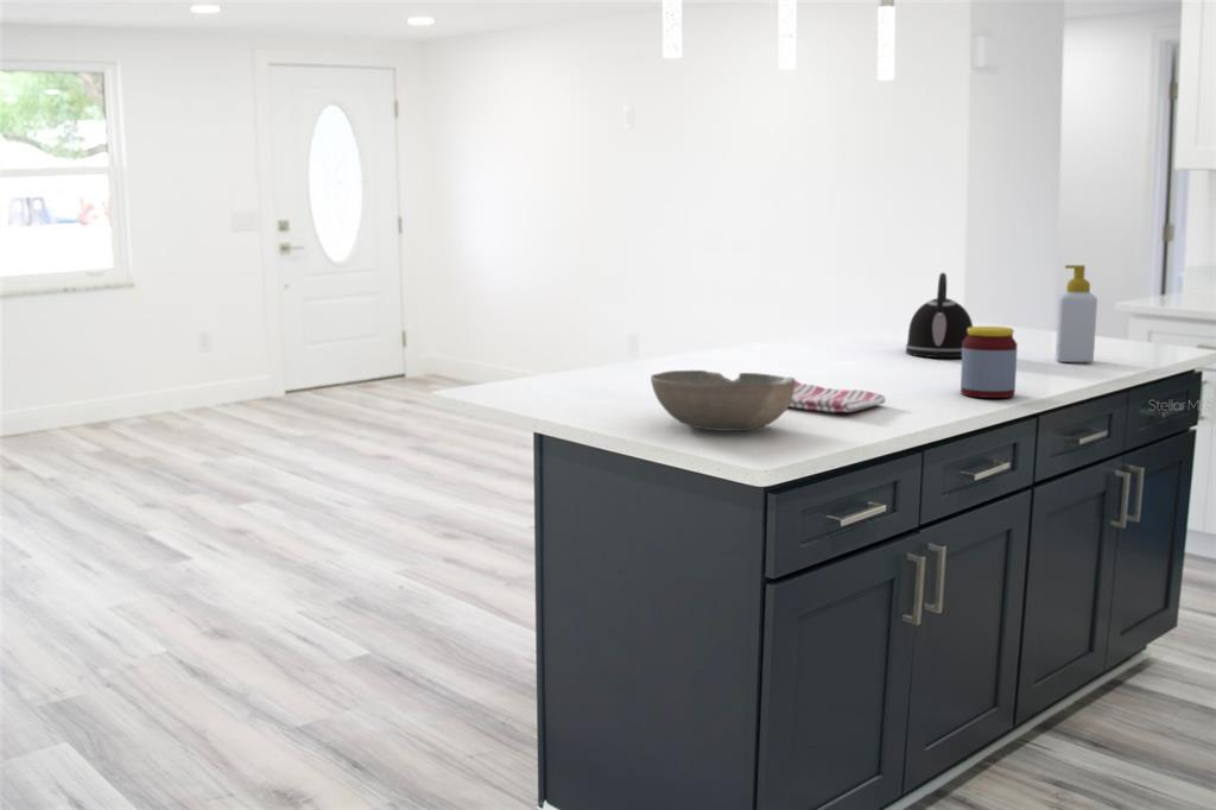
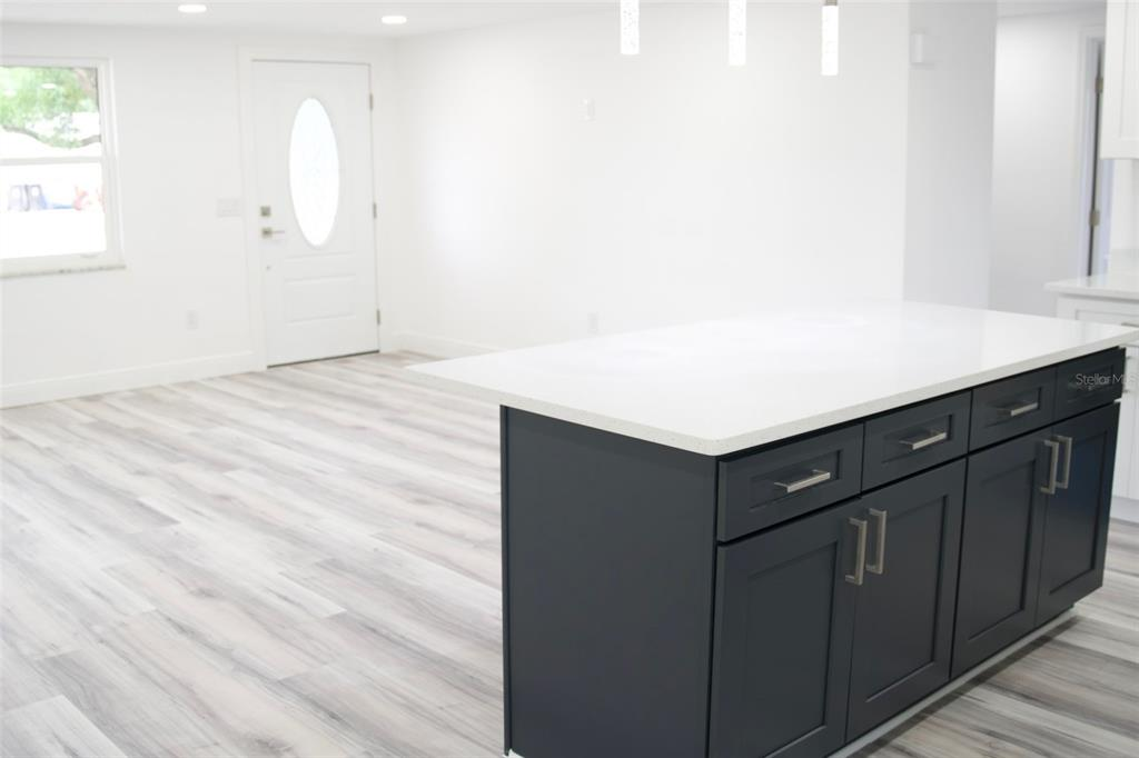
- kettle [905,272,974,359]
- bowl [650,369,797,432]
- jar [960,325,1019,399]
- dish towel [788,380,887,413]
- soap bottle [1054,264,1098,363]
